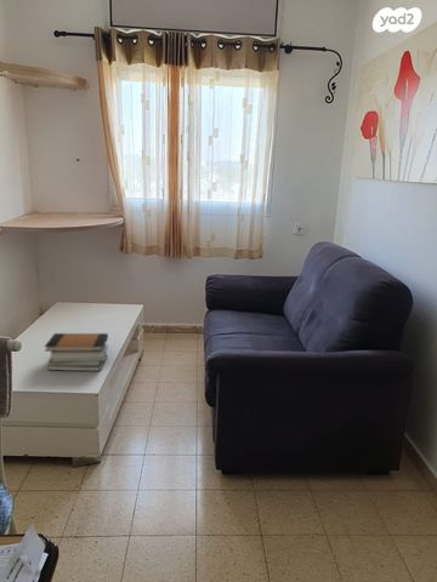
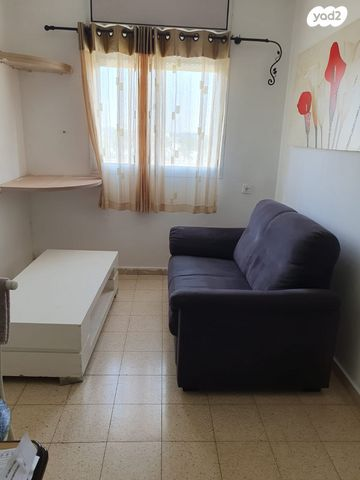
- book stack [44,332,109,372]
